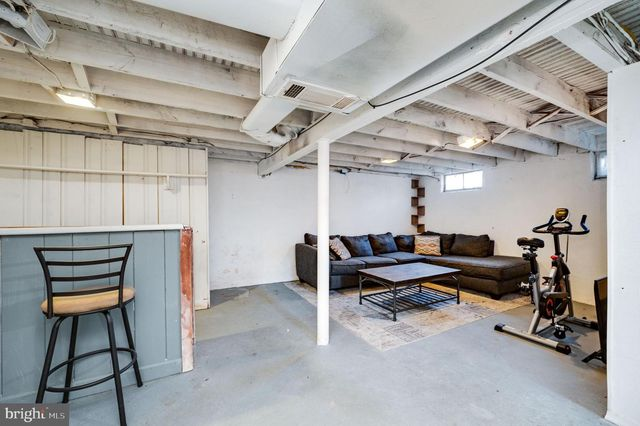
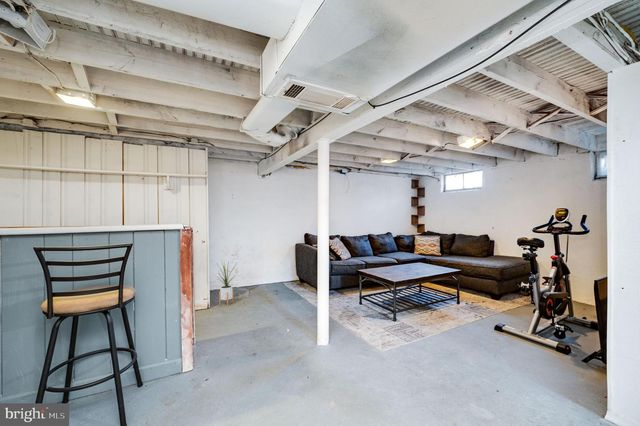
+ house plant [215,259,239,307]
